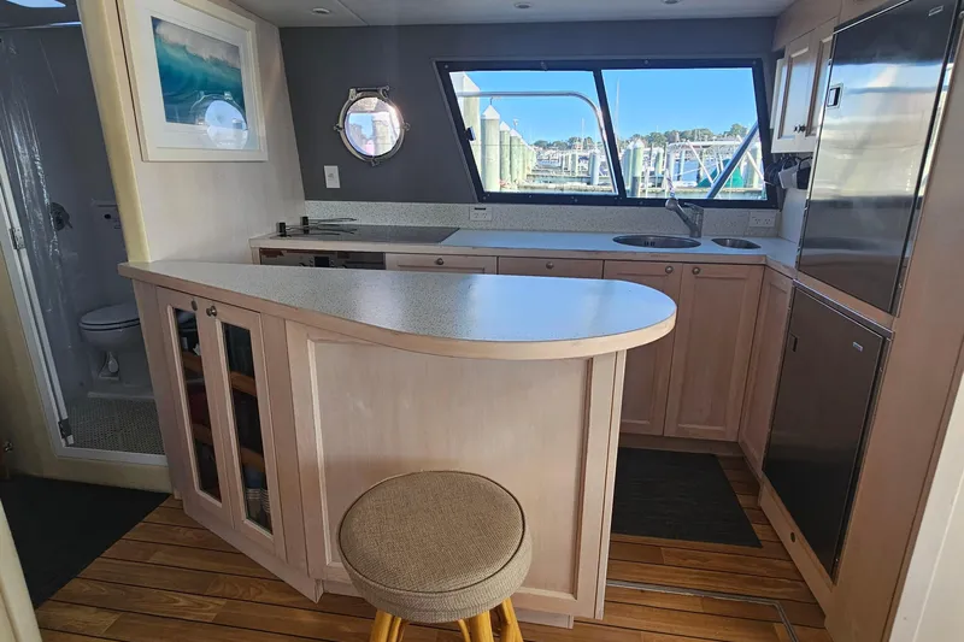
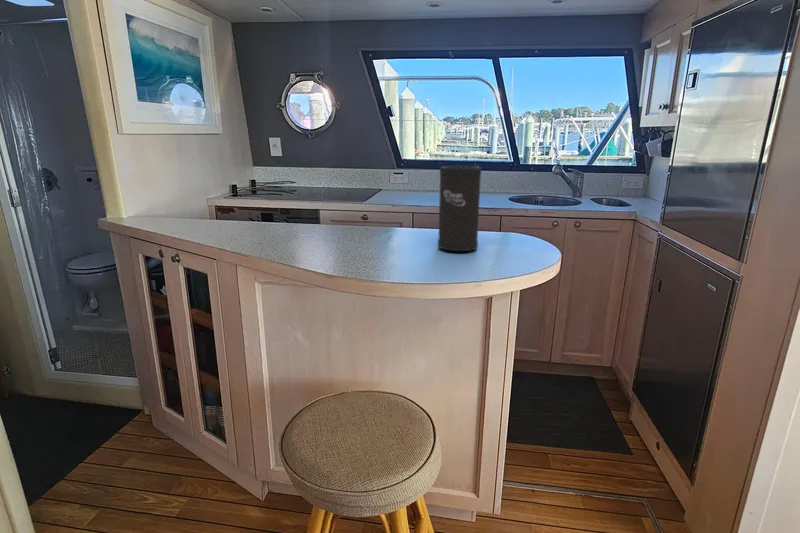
+ speaker [437,165,483,253]
